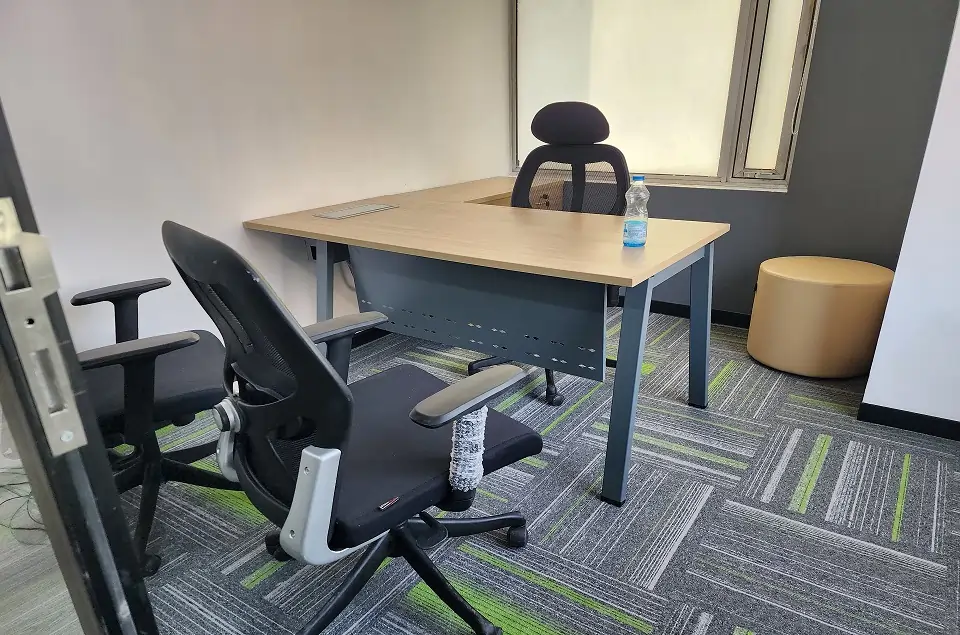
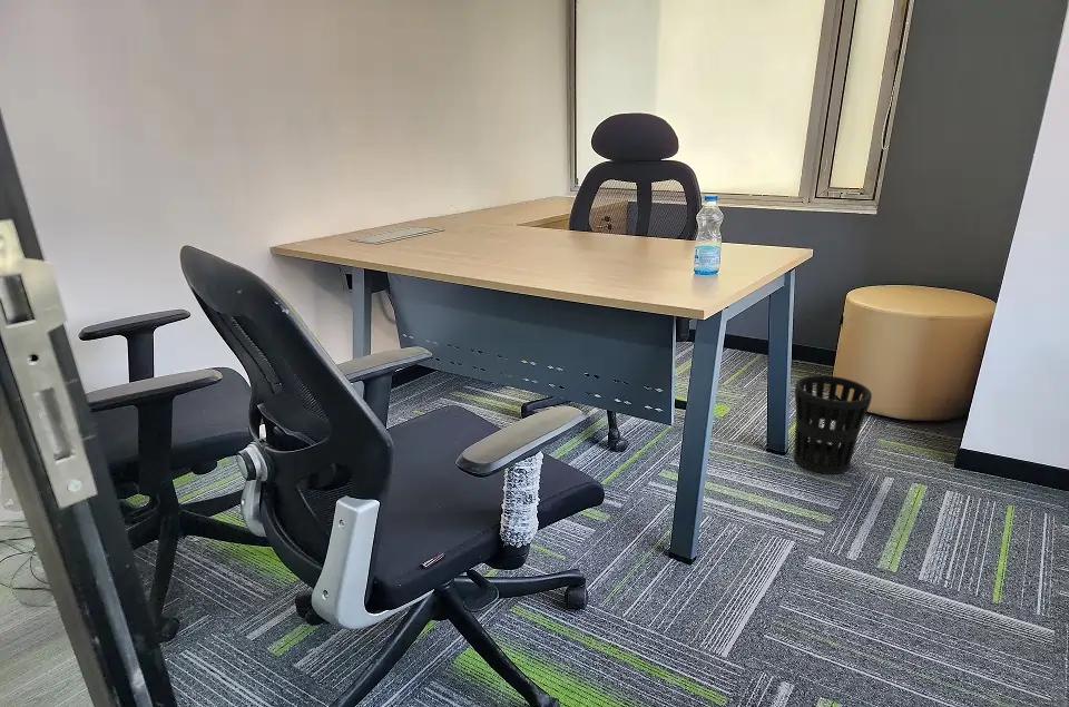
+ wastebasket [793,374,873,475]
